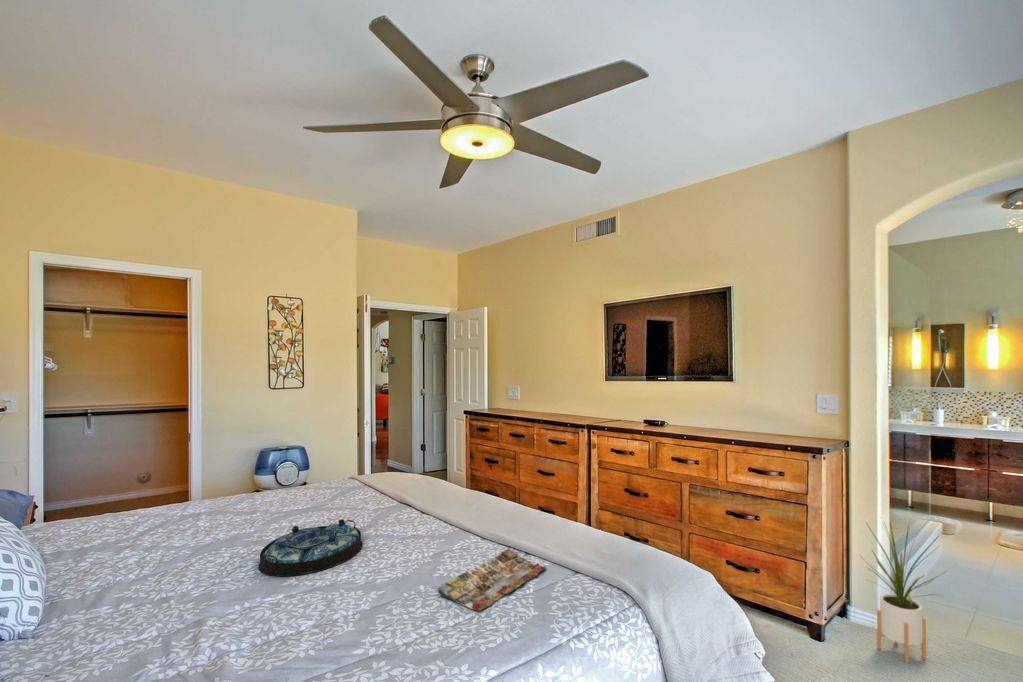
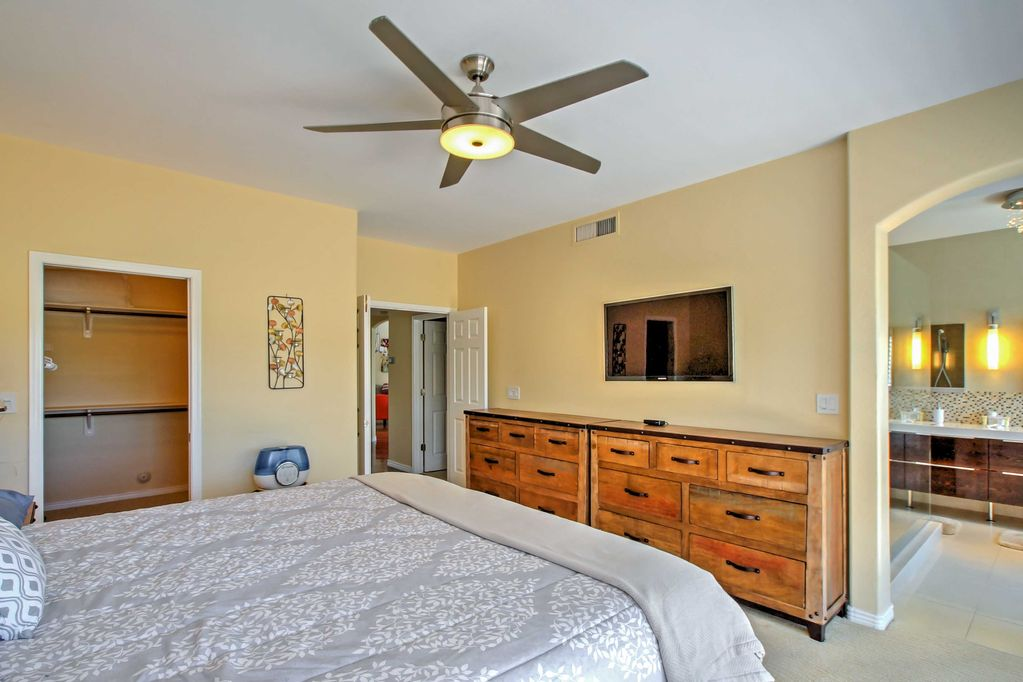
- magazine [436,548,547,613]
- serving tray [257,518,364,577]
- house plant [859,515,948,665]
